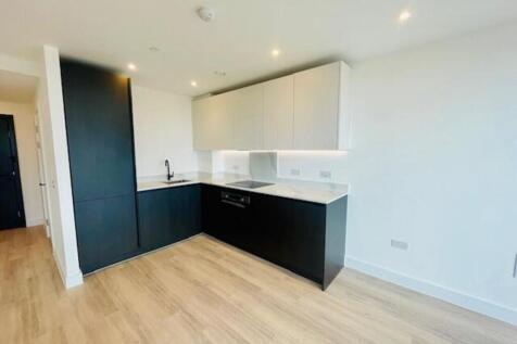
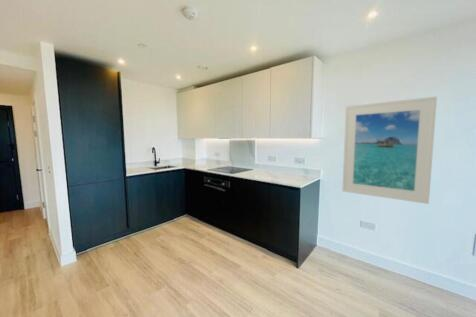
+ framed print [341,96,438,205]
